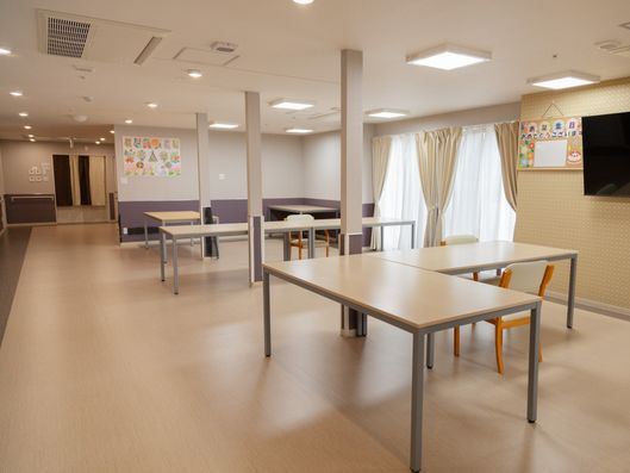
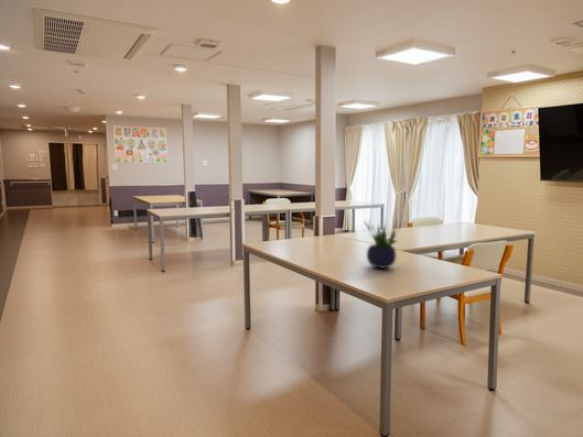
+ potted plant [363,218,403,270]
